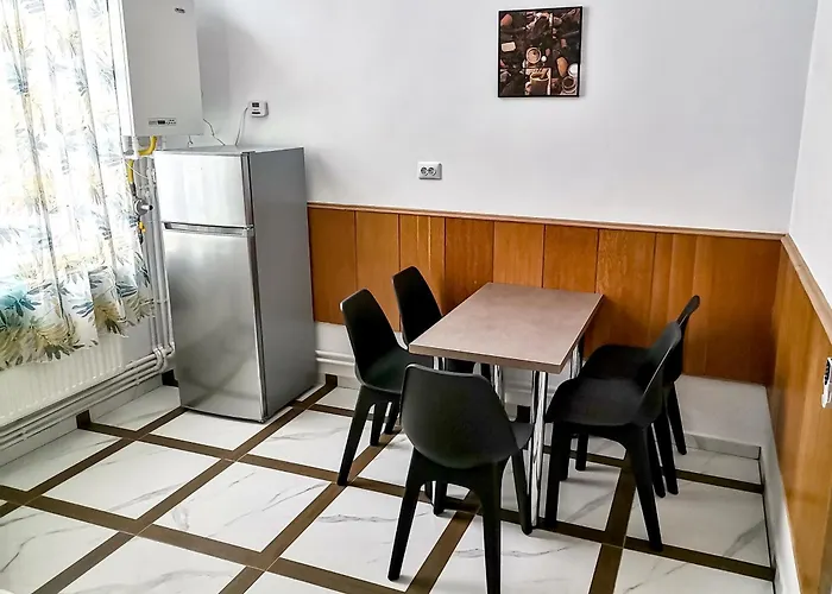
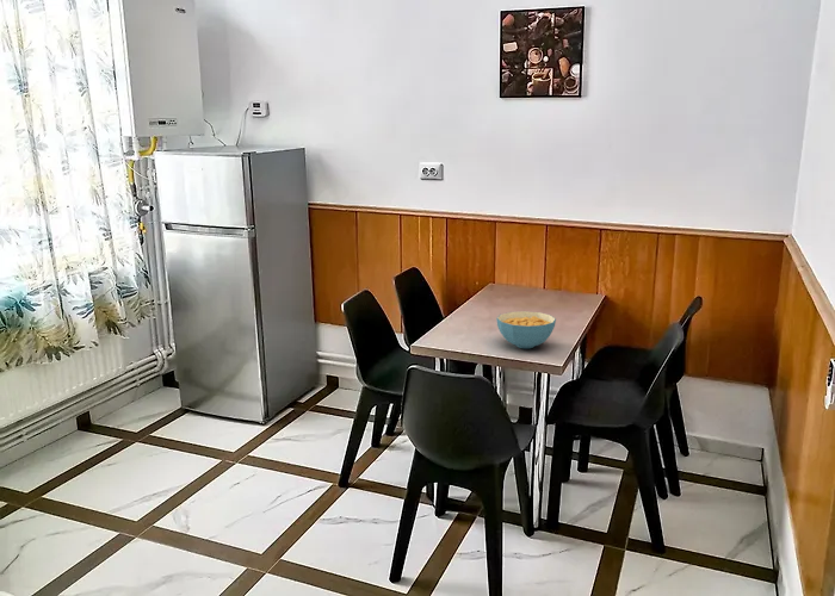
+ cereal bowl [495,310,557,349]
